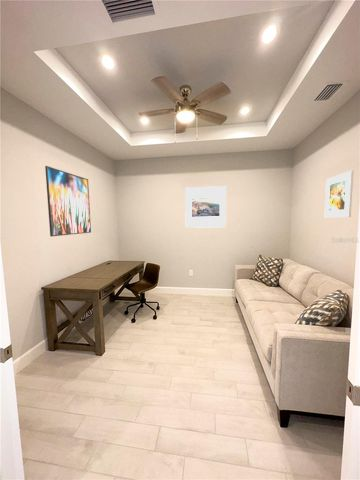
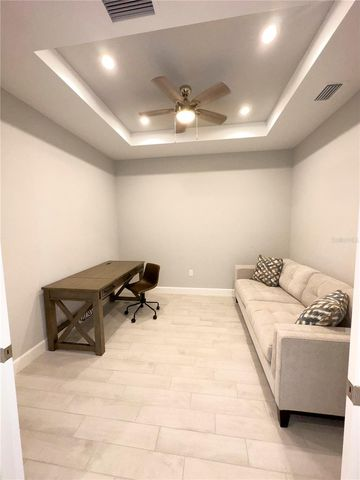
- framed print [324,169,354,218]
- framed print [44,165,92,237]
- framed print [184,185,227,229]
